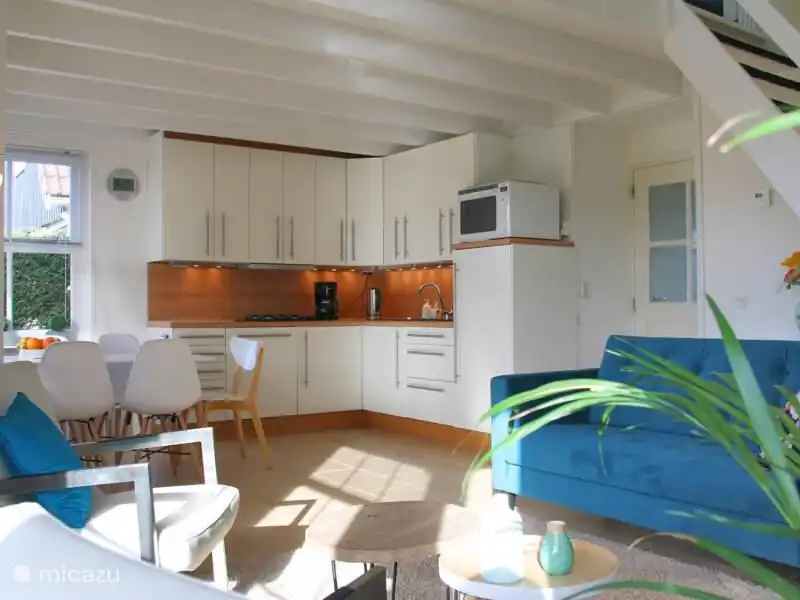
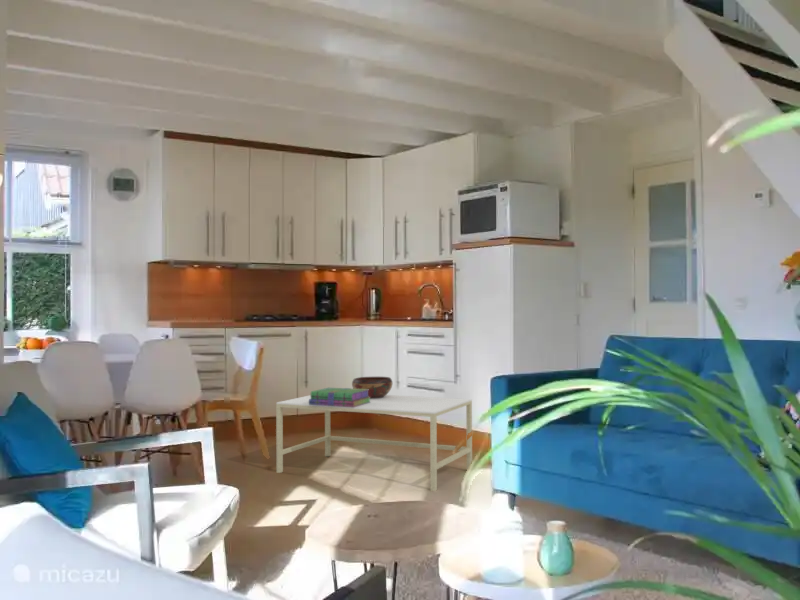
+ coffee table [275,394,473,492]
+ stack of books [309,387,370,407]
+ decorative bowl [351,376,393,398]
